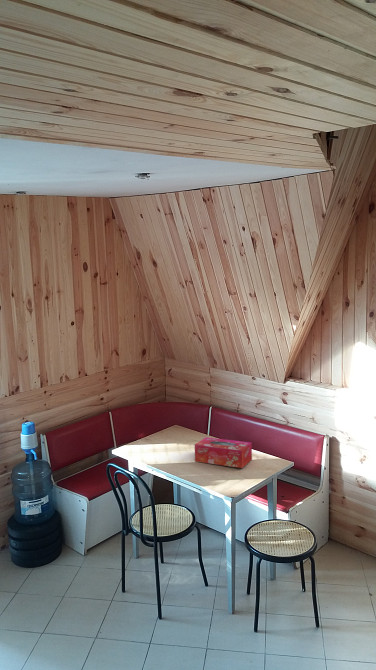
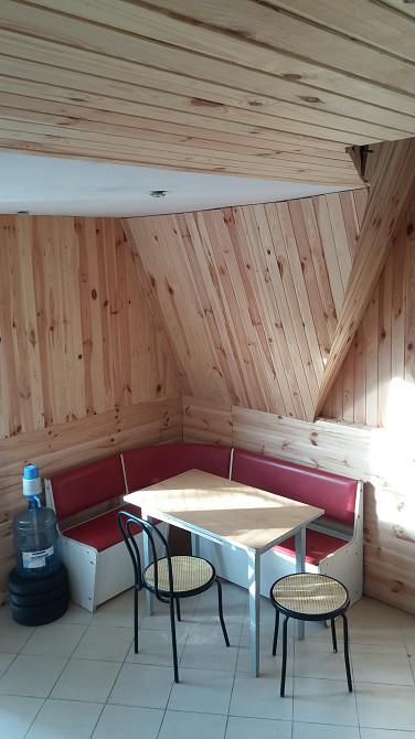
- tissue box [194,436,253,469]
